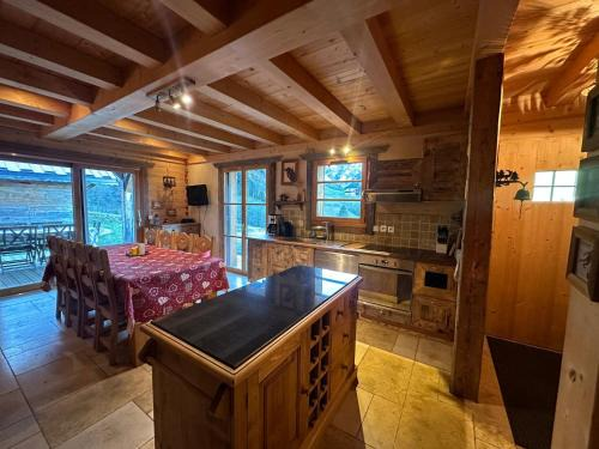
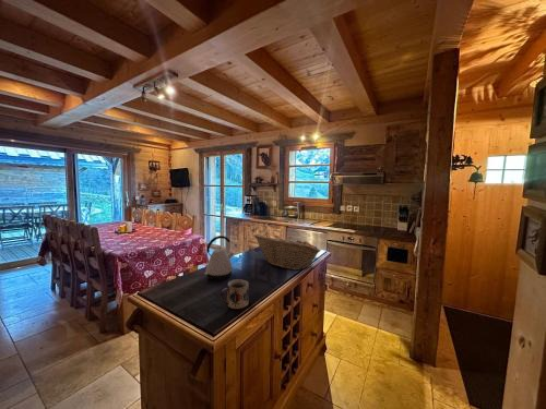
+ mug [219,278,250,310]
+ fruit basket [253,233,322,270]
+ kettle [203,234,235,281]
